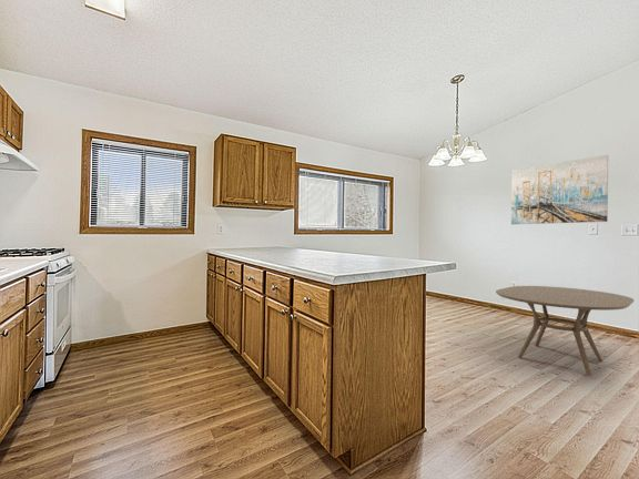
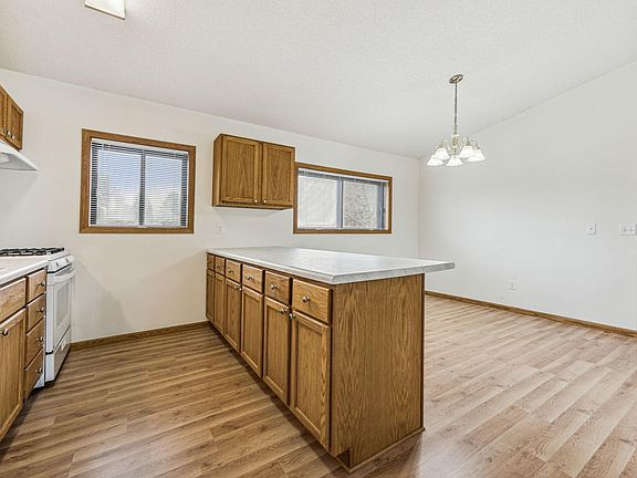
- wall art [510,154,609,225]
- dining table [495,285,635,377]
